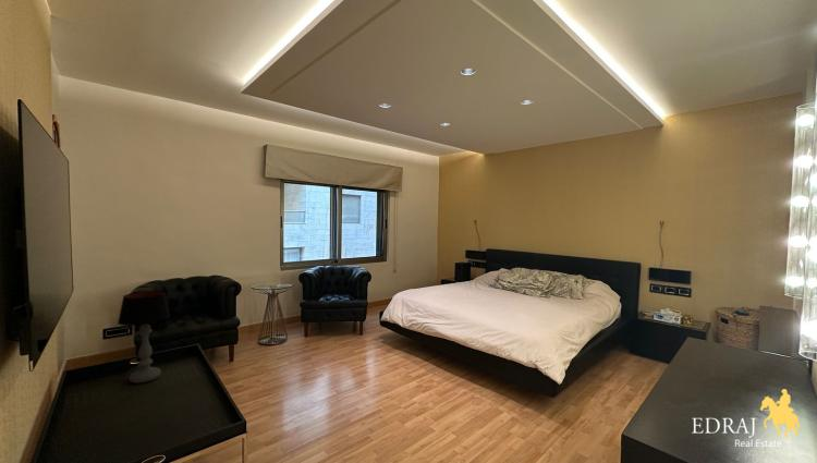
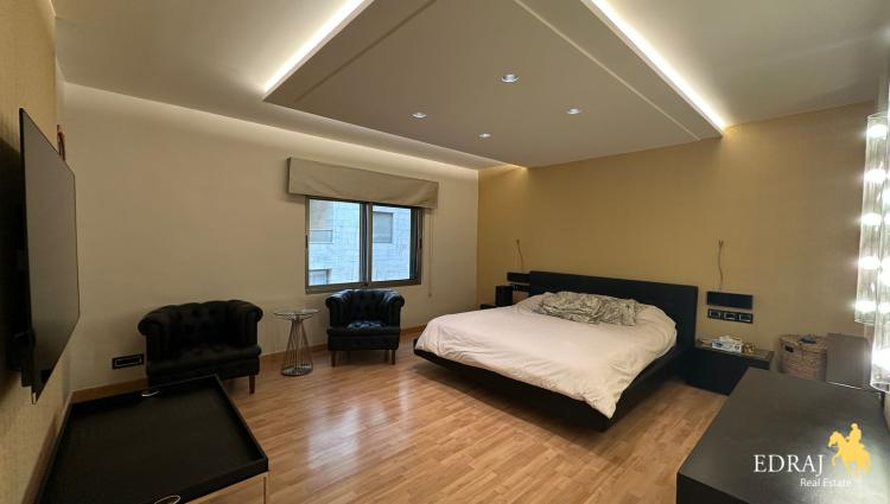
- table lamp [117,290,171,385]
